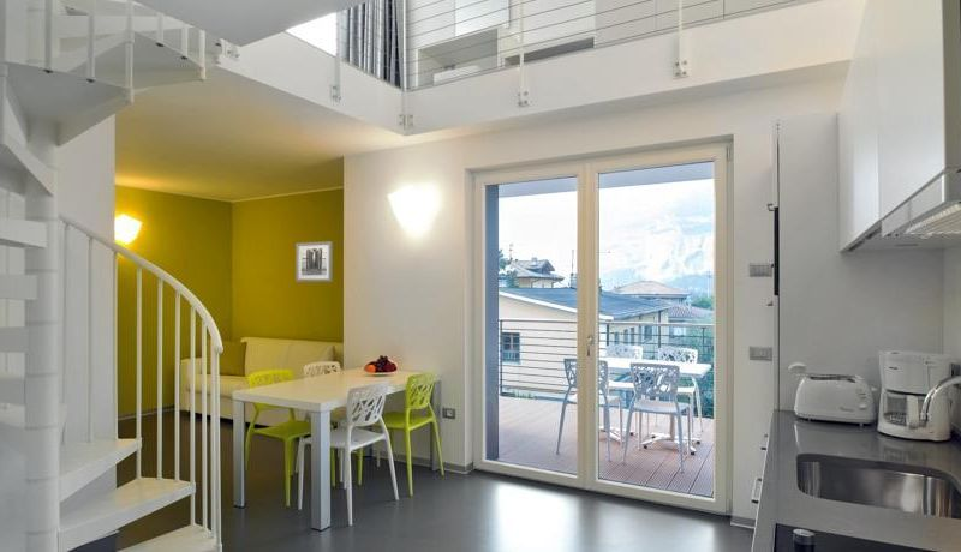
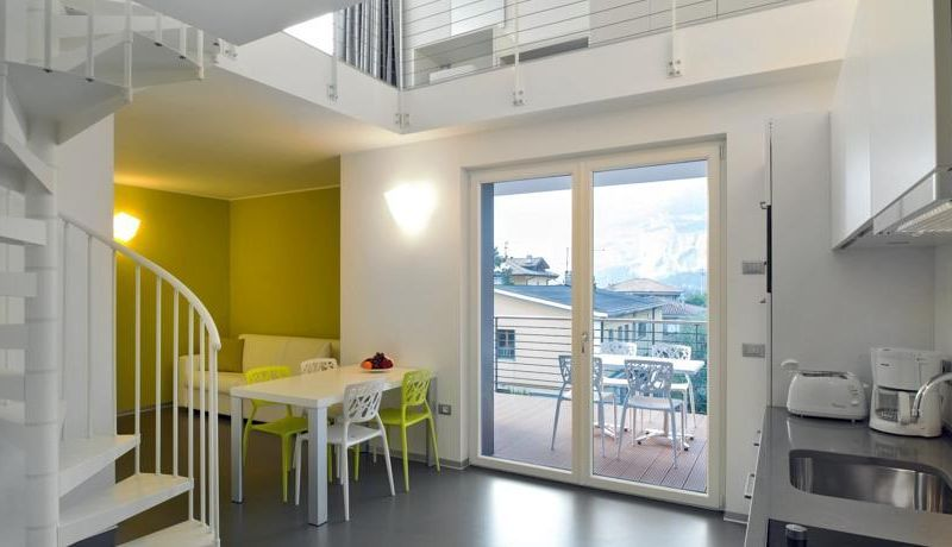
- wall art [294,240,334,283]
